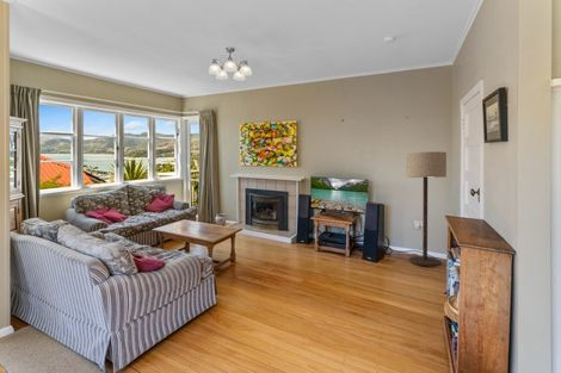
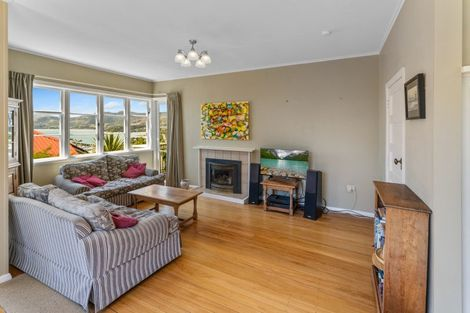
- floor lamp [405,150,448,268]
